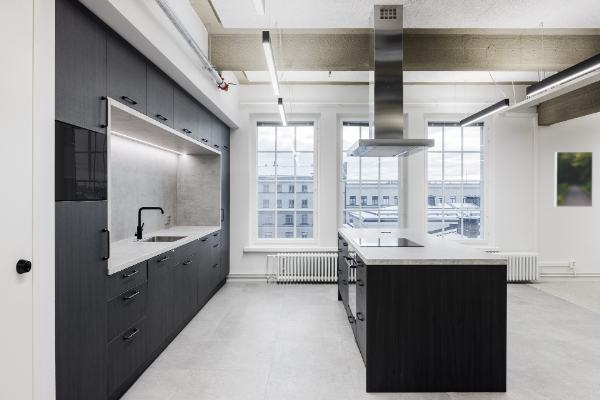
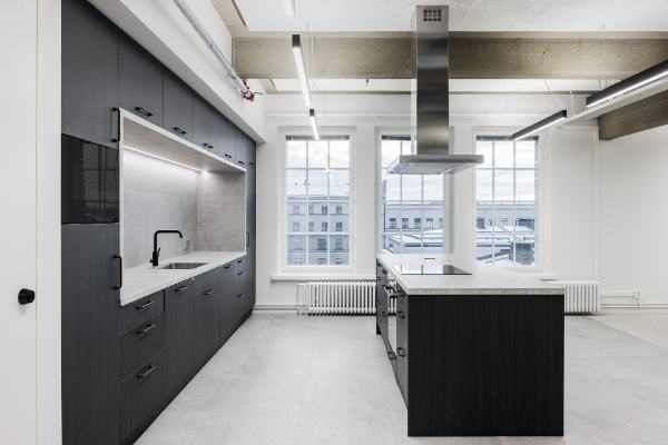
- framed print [554,151,594,208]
